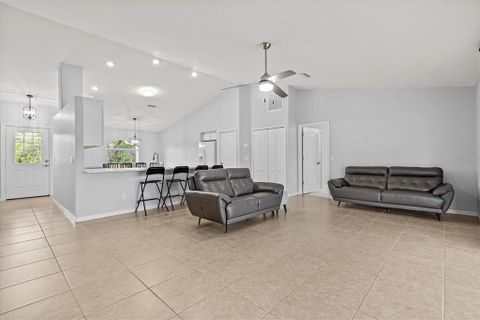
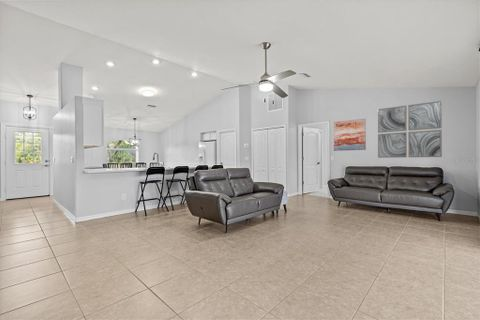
+ wall art [377,100,443,159]
+ wall art [333,118,367,152]
